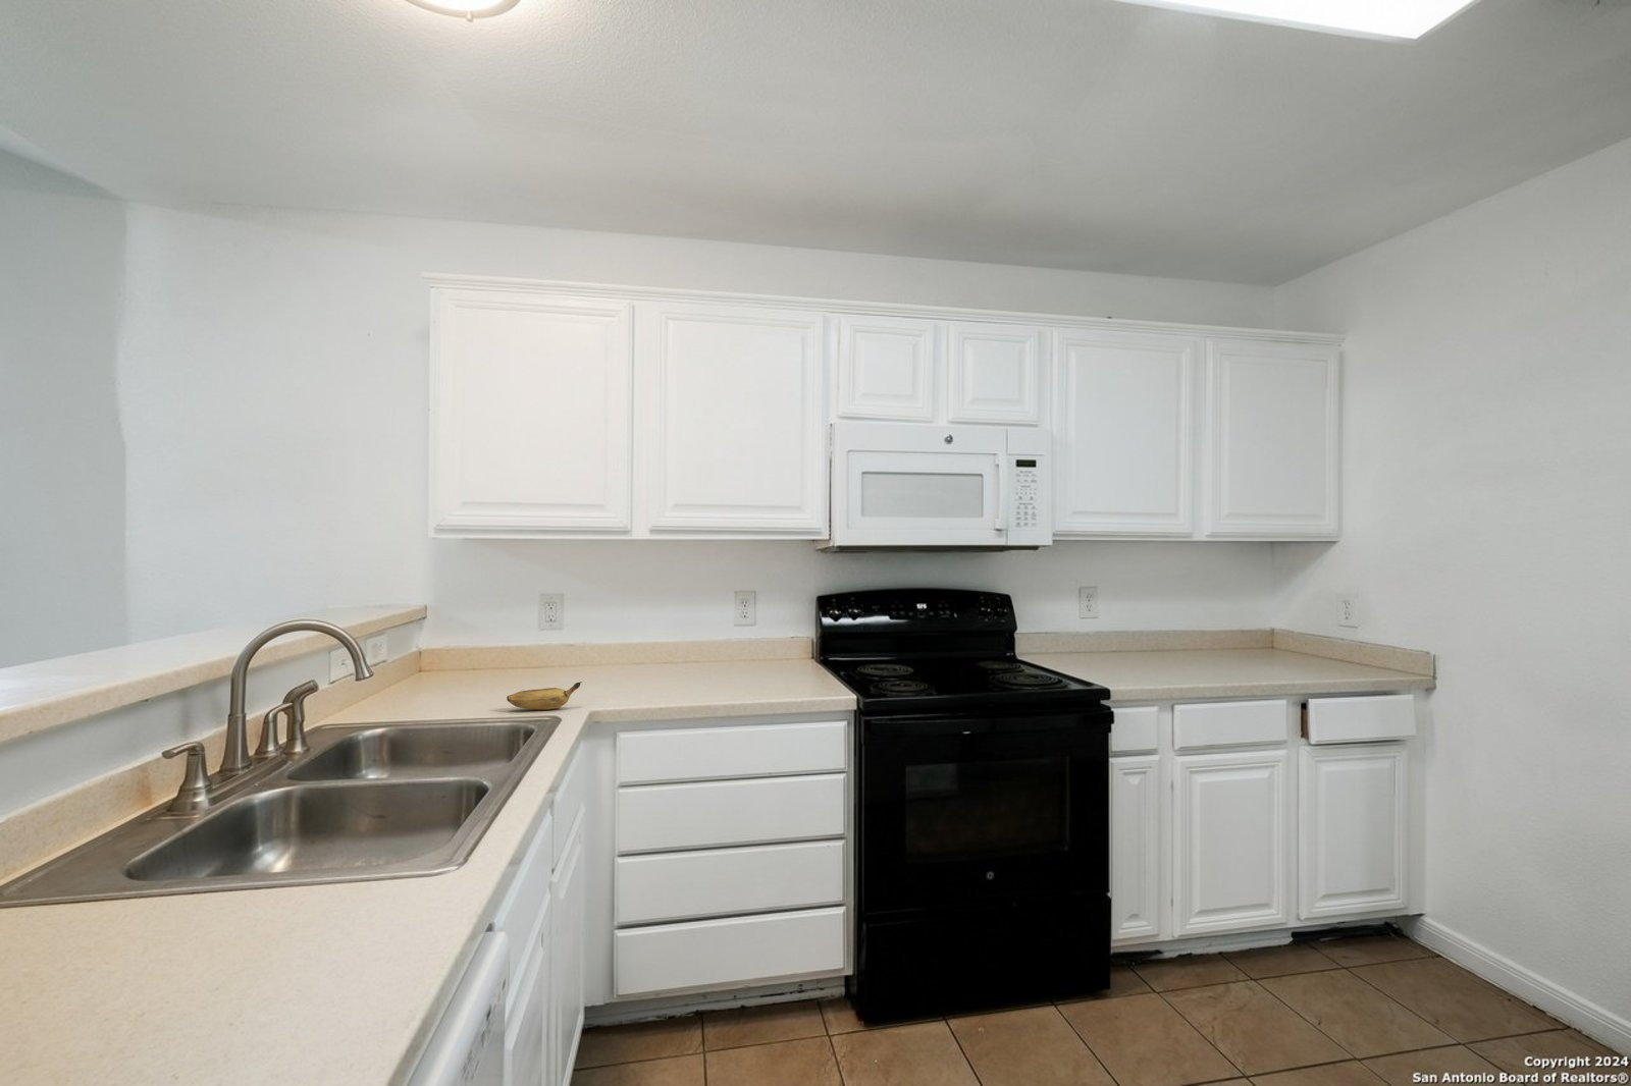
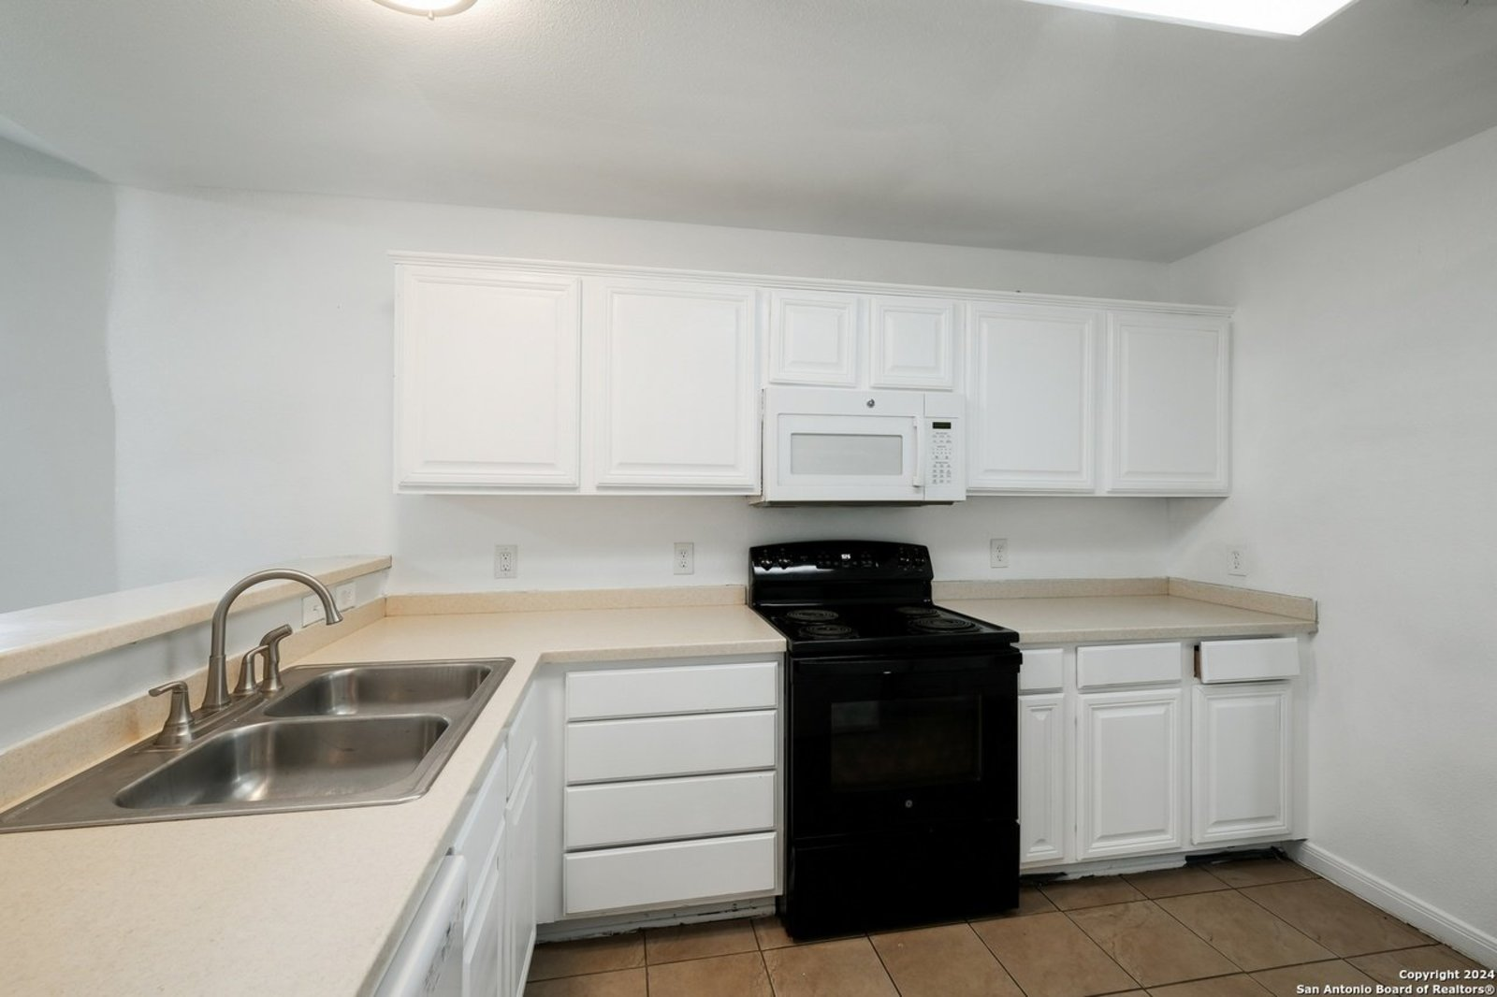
- banana [506,680,583,711]
